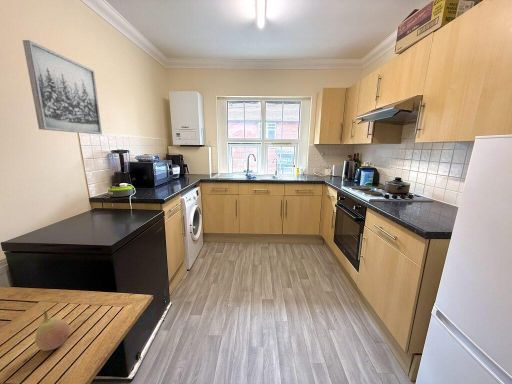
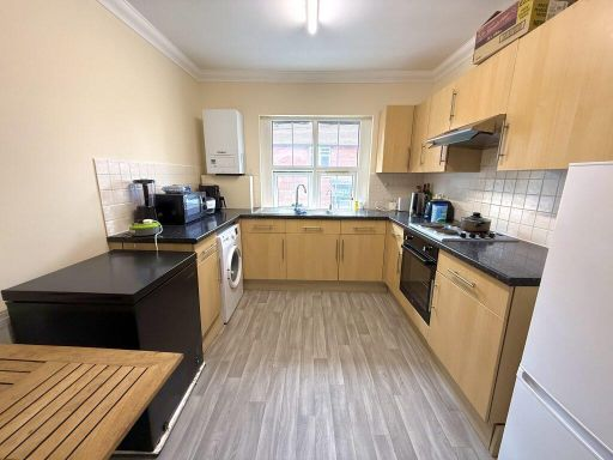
- fruit [34,309,71,352]
- wall art [22,39,103,135]
